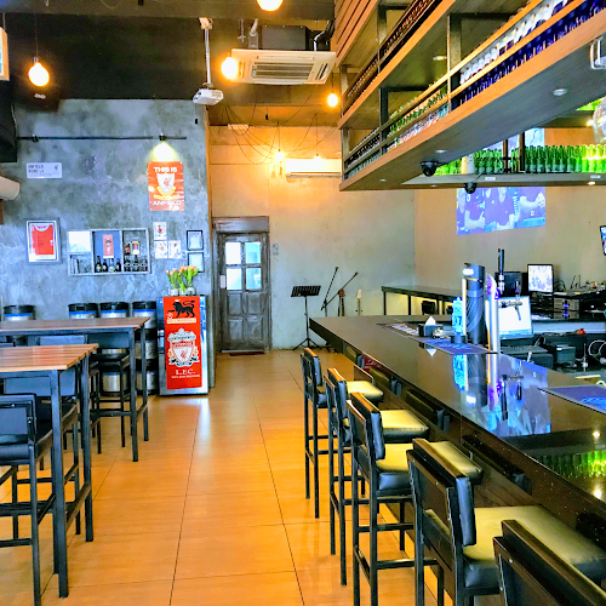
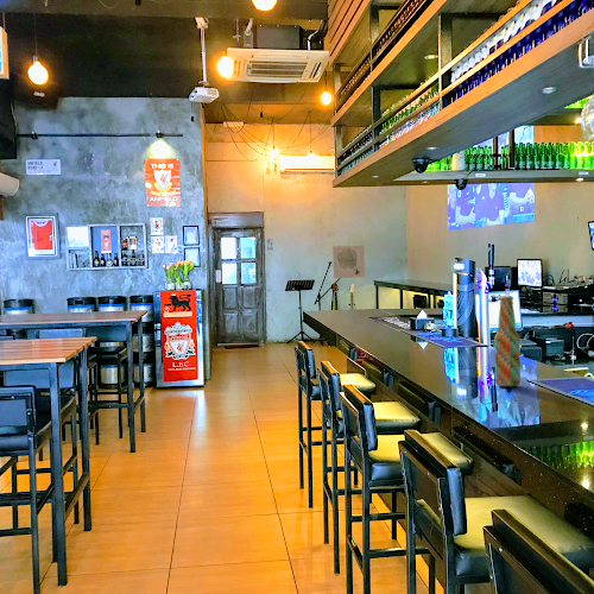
+ beer bottle [493,296,522,387]
+ wall art [331,245,366,279]
